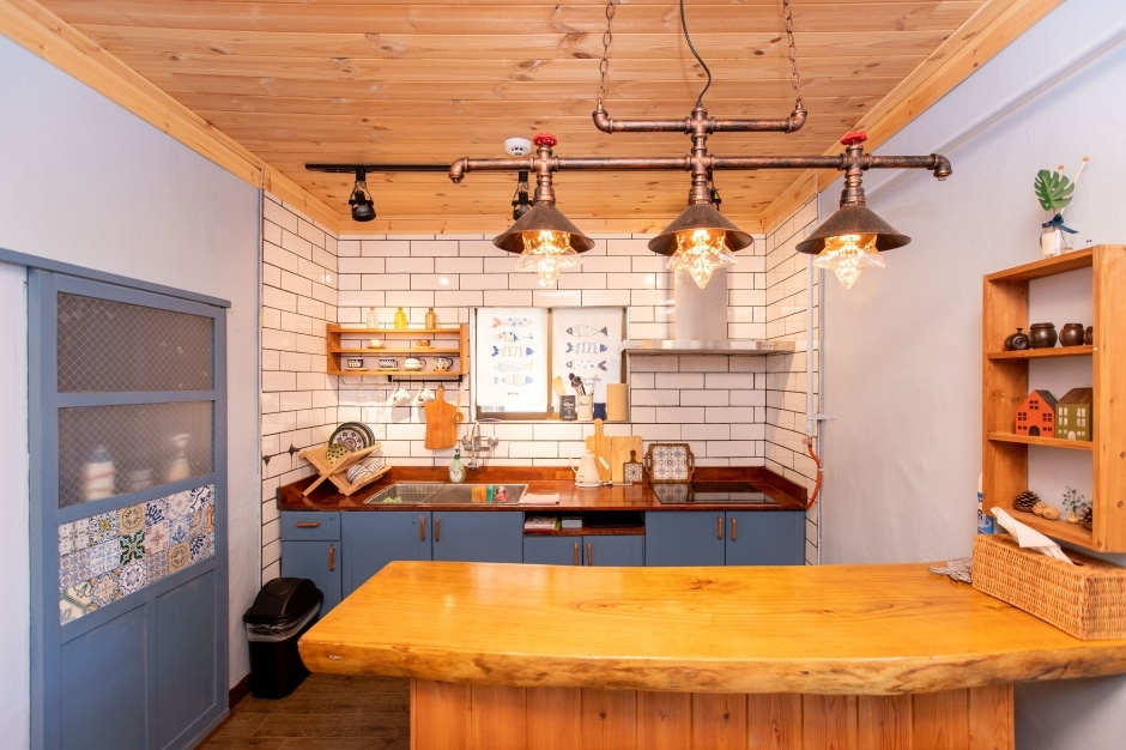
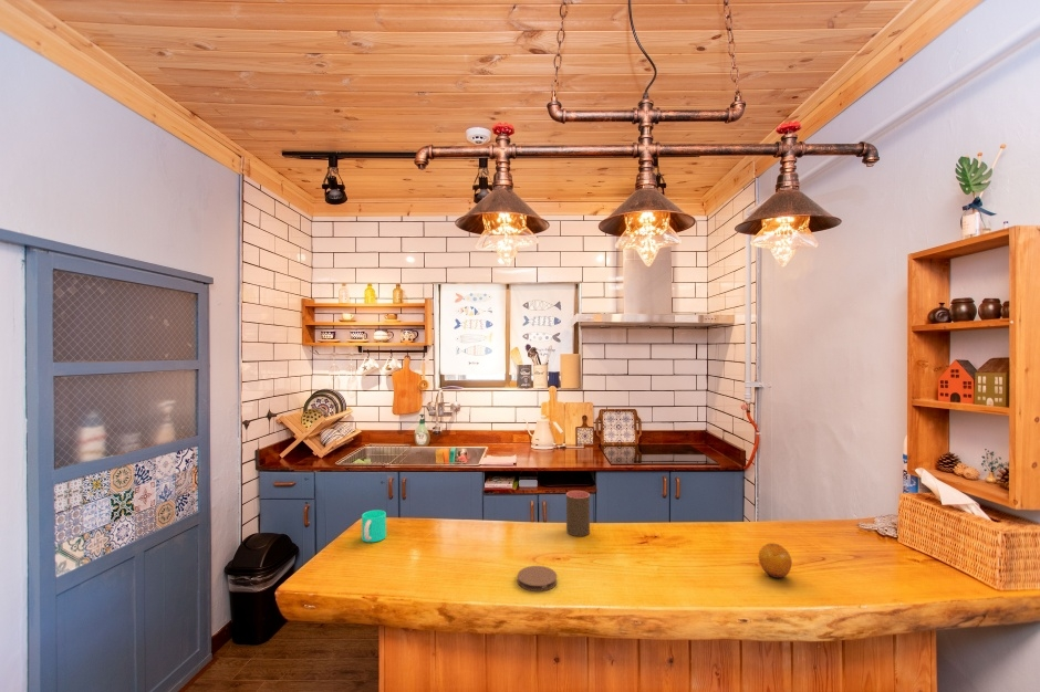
+ cup [361,508,387,543]
+ coaster [517,565,558,593]
+ cup [565,490,591,537]
+ fruit [758,542,793,579]
